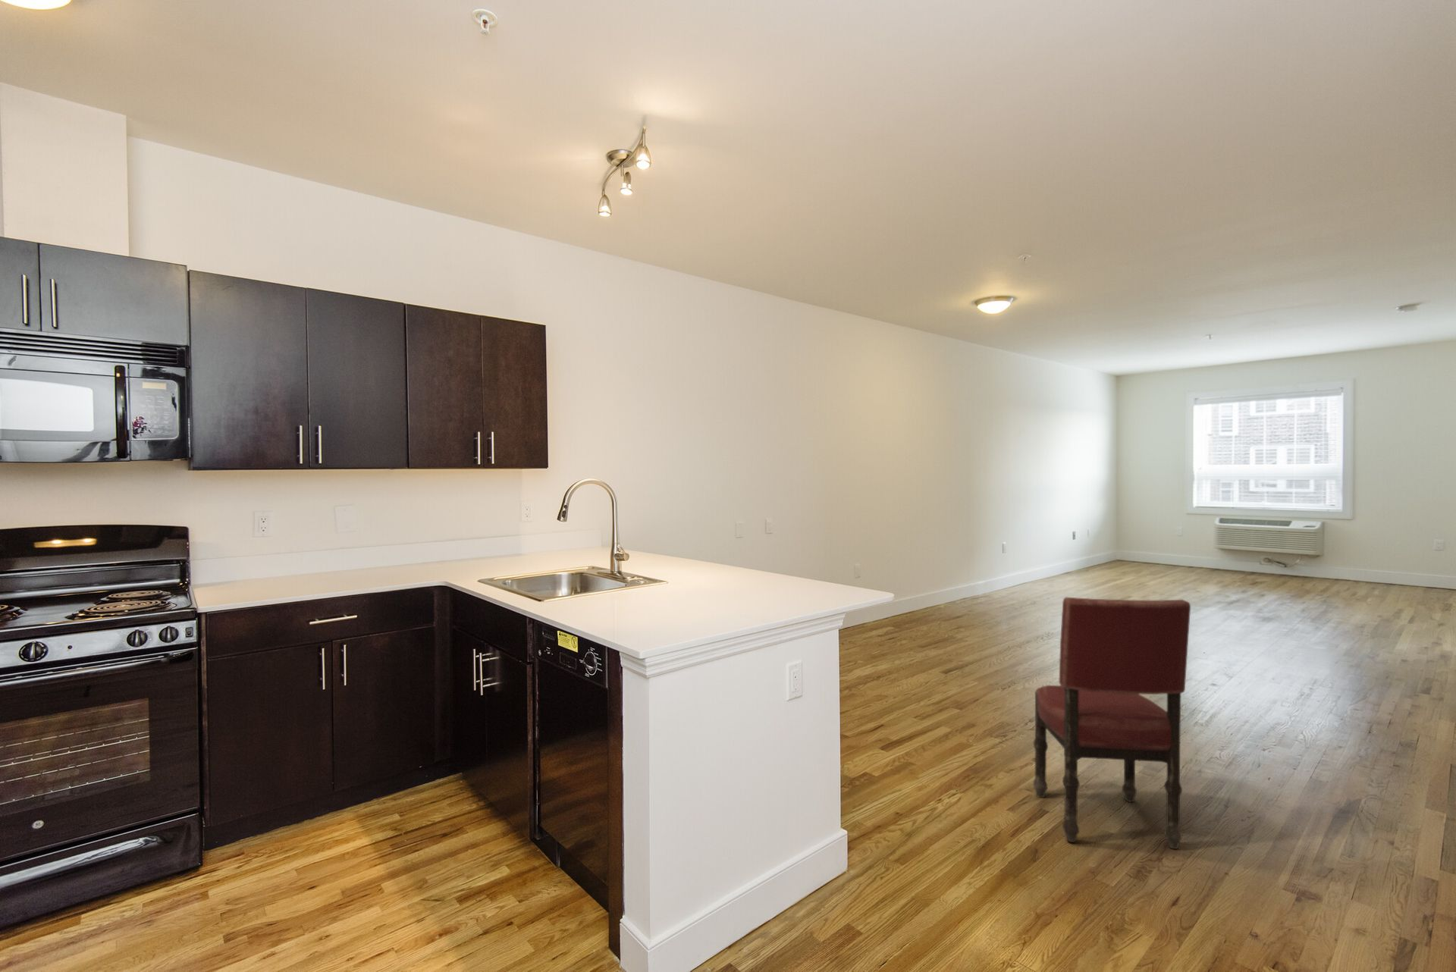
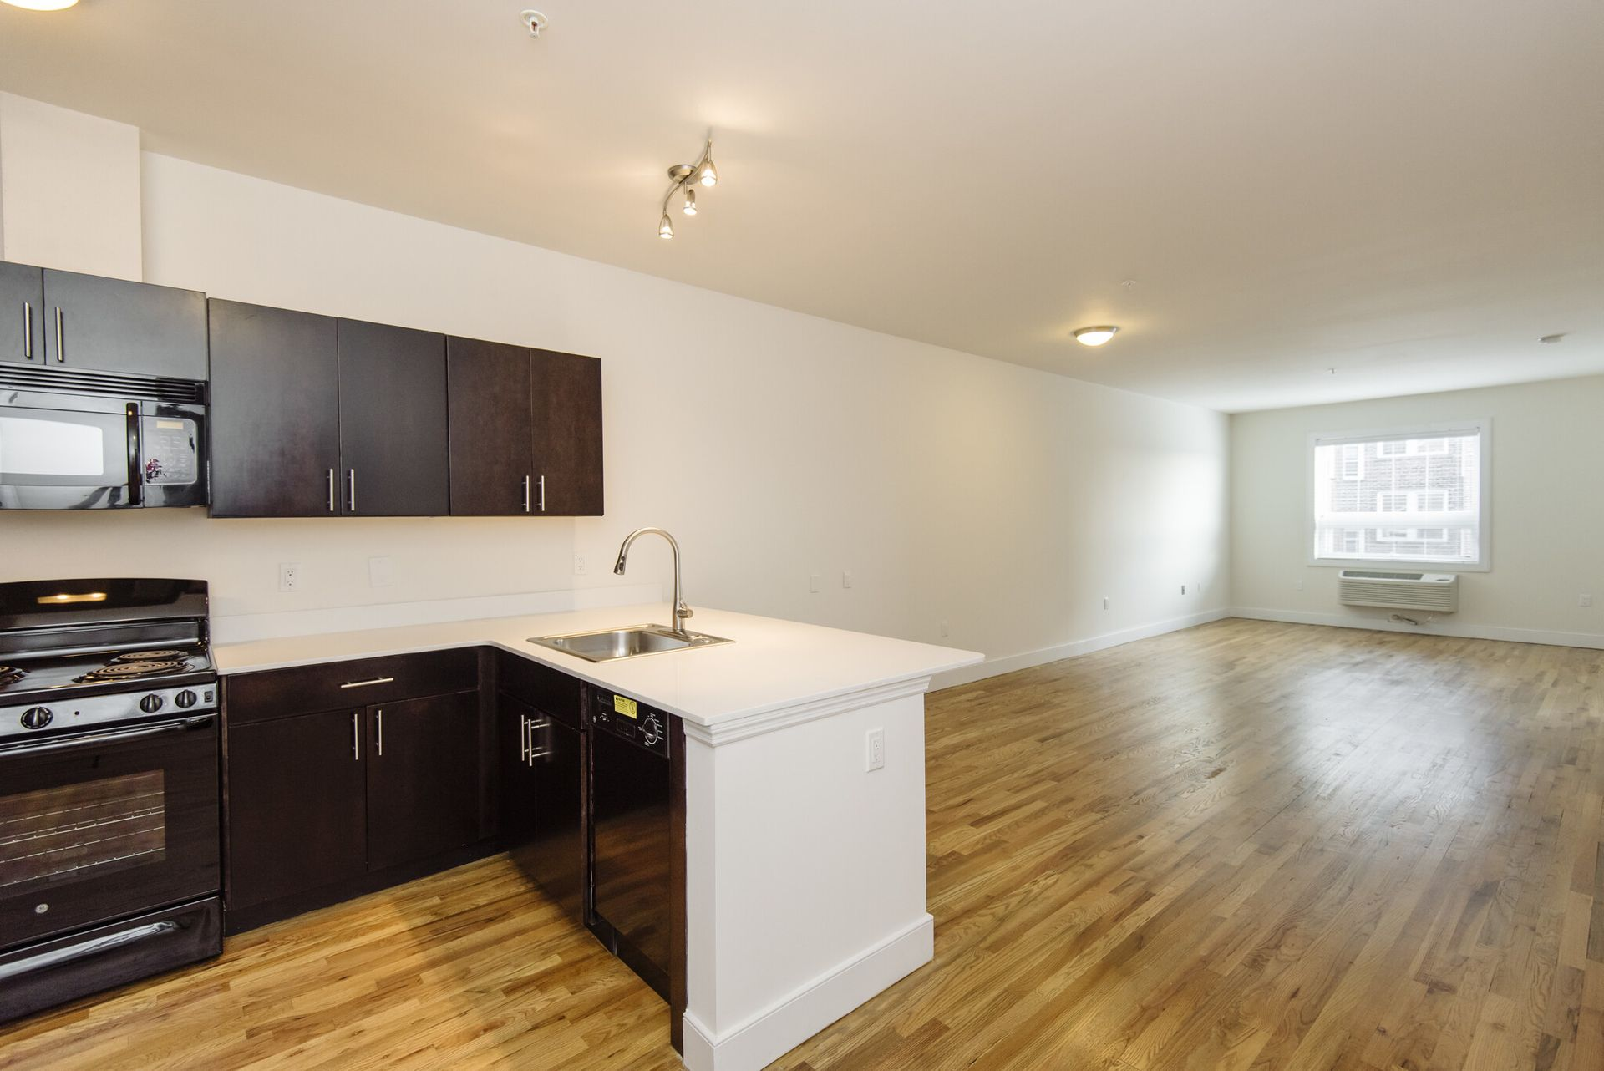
- dining chair [1033,596,1191,849]
